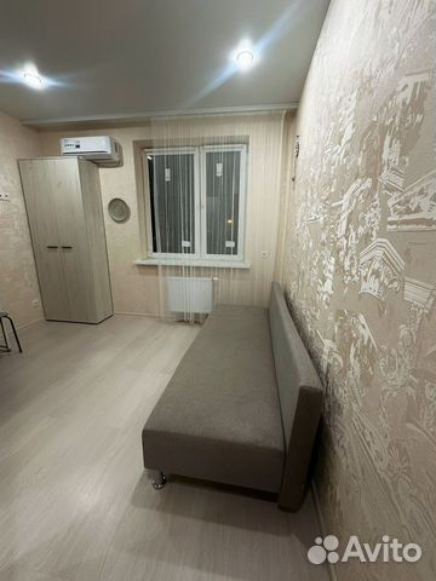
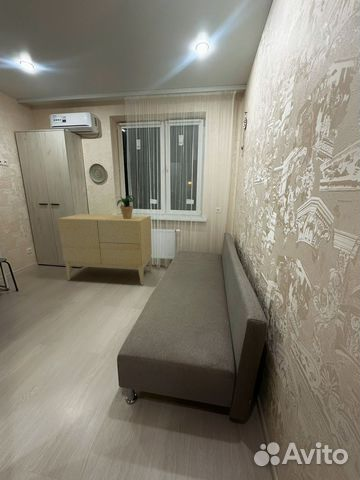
+ potted plant [115,194,139,219]
+ sideboard [57,213,153,286]
